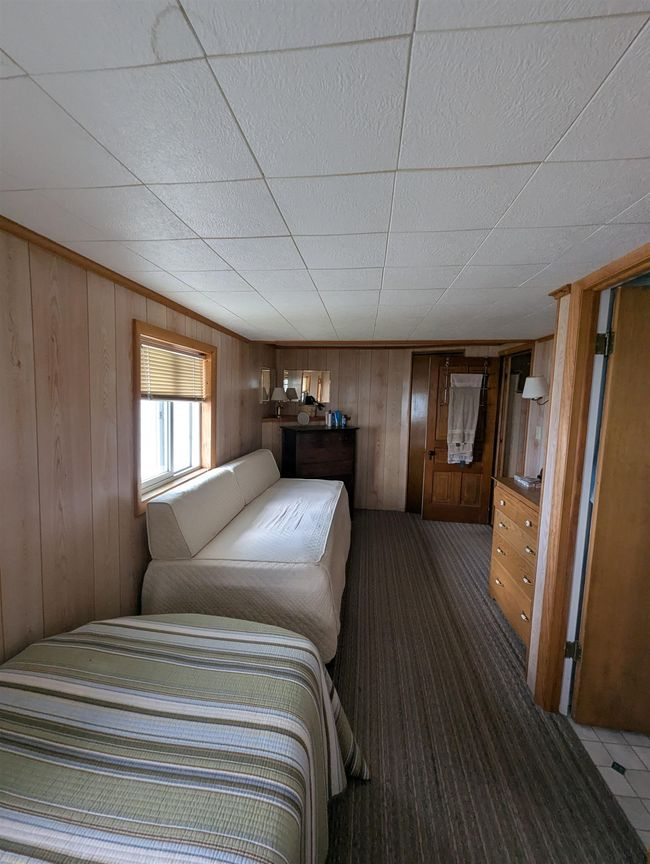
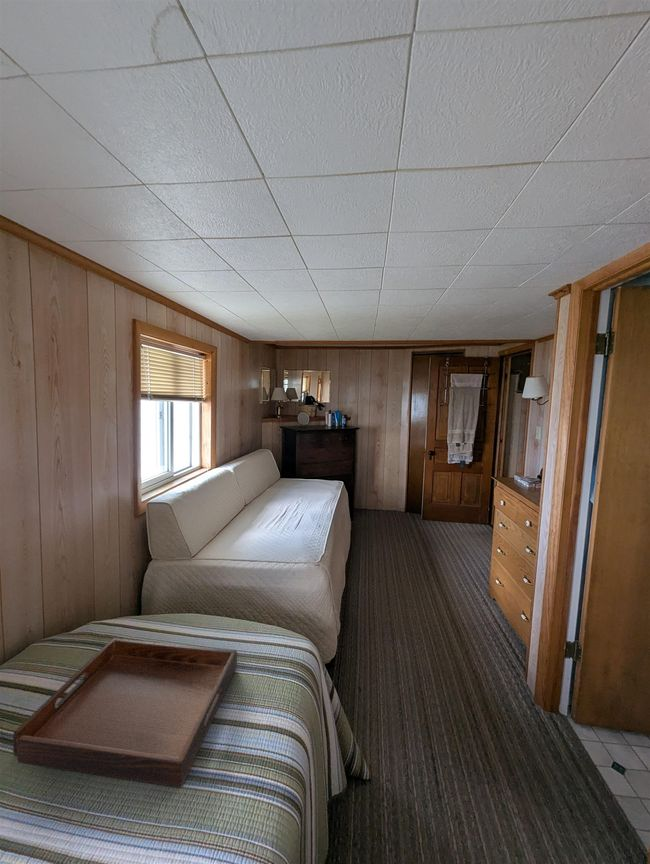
+ serving tray [12,637,238,788]
